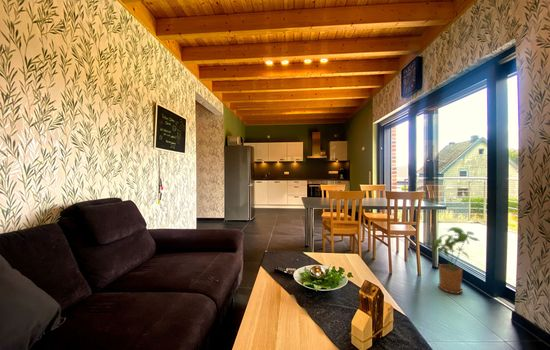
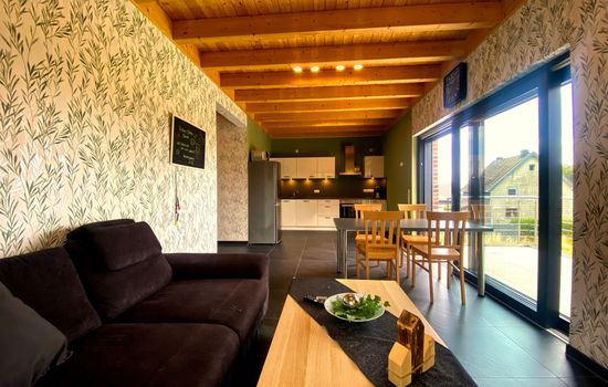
- house plant [431,226,480,295]
